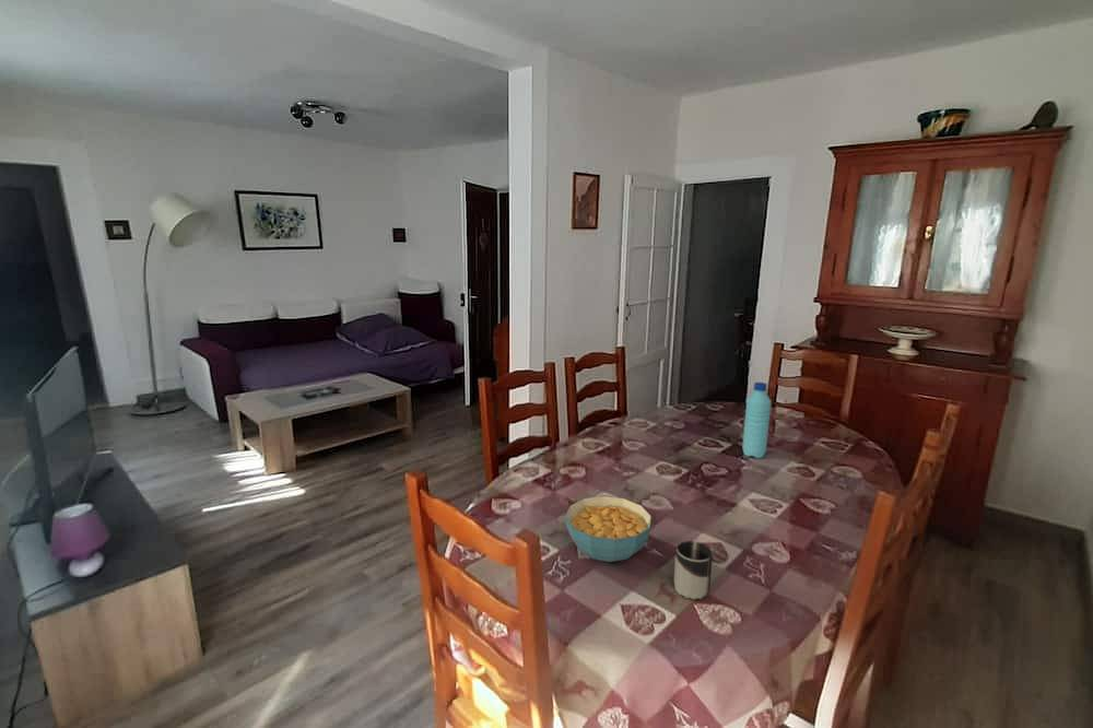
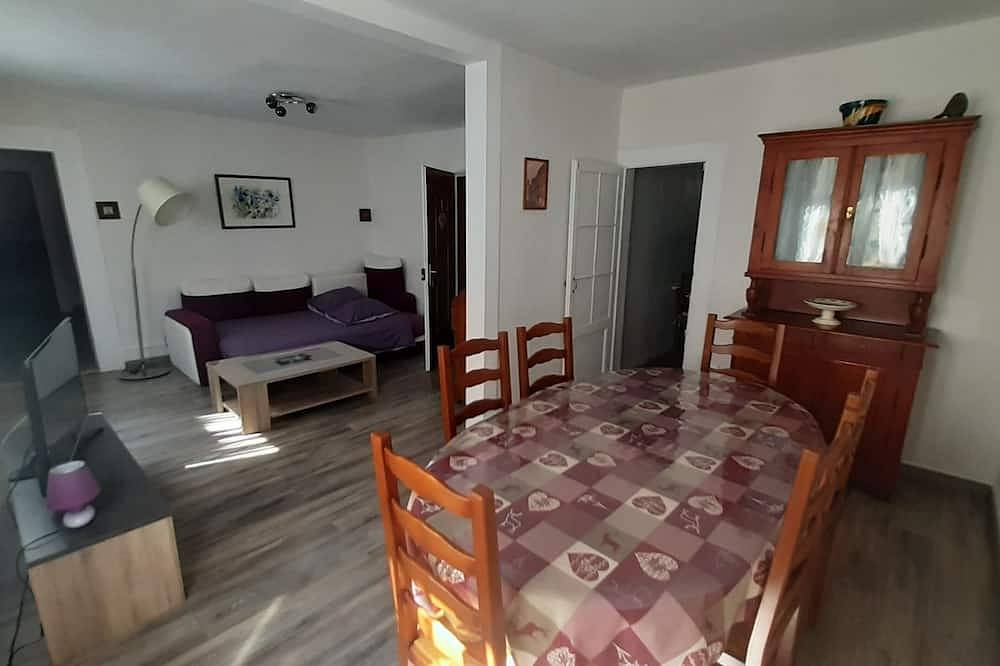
- cup [673,540,714,600]
- cereal bowl [564,495,653,563]
- water bottle [741,381,773,459]
